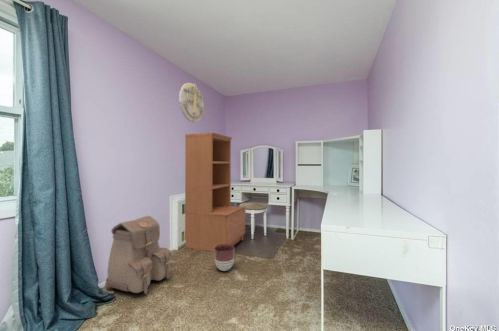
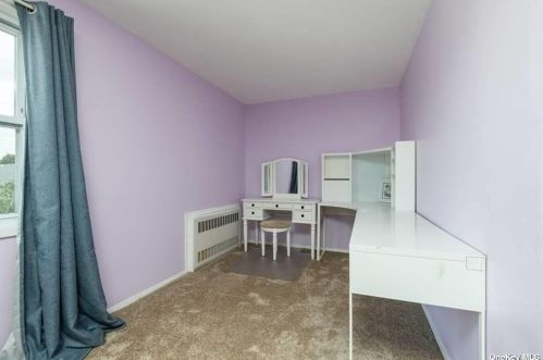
- bookshelf [184,132,246,253]
- planter [214,244,236,272]
- wall decoration [178,82,206,123]
- backpack [102,215,172,295]
